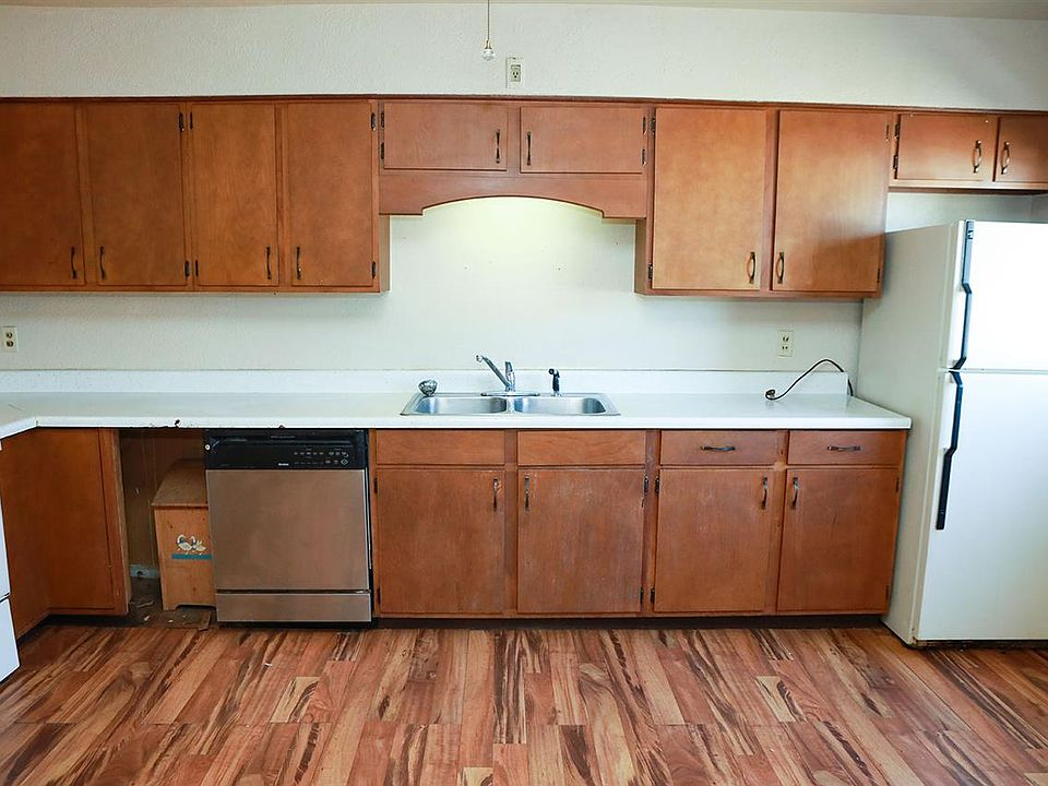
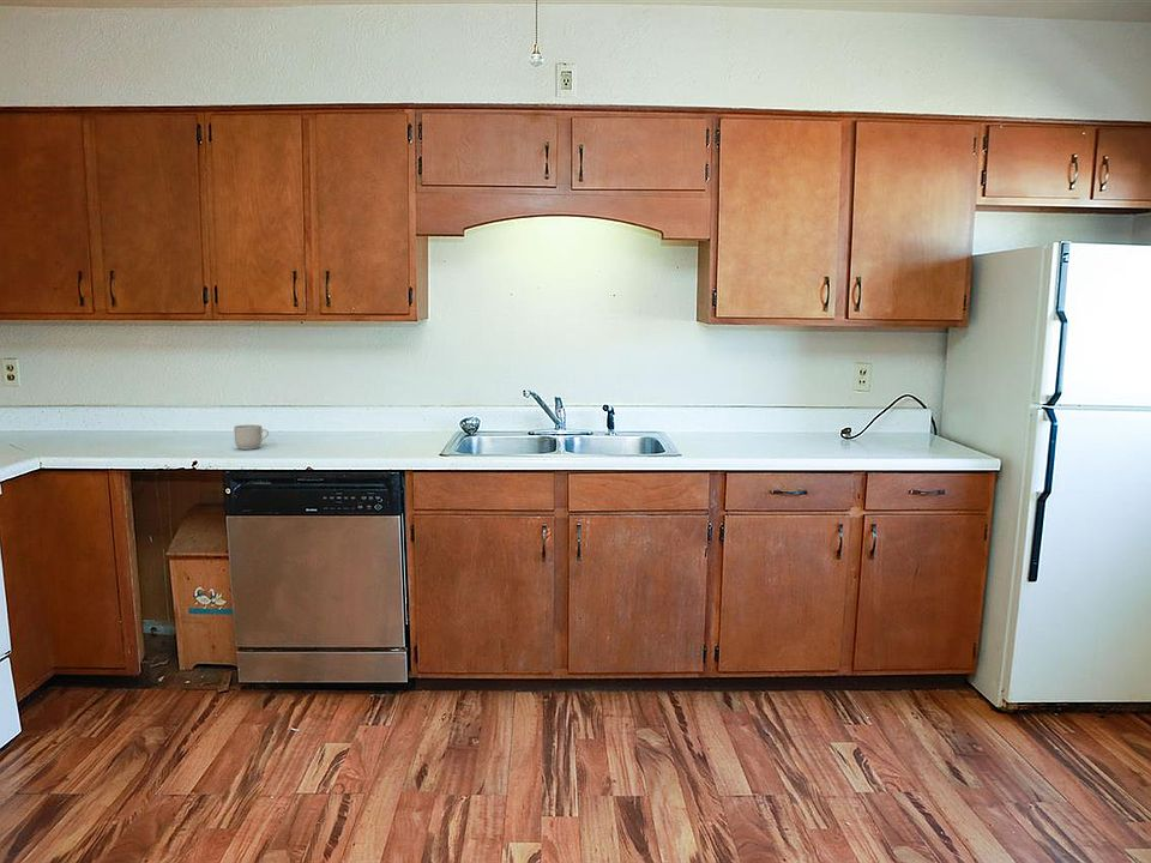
+ mug [233,423,270,451]
